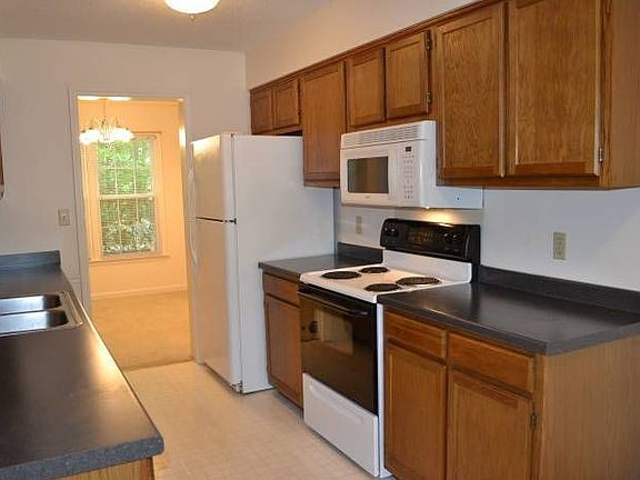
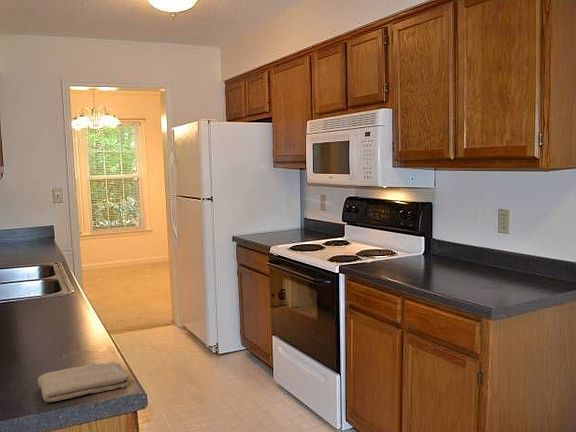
+ washcloth [37,361,130,403]
